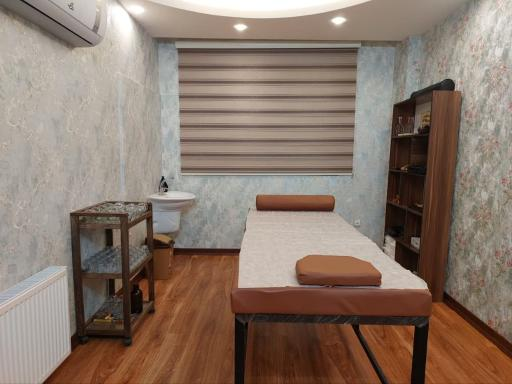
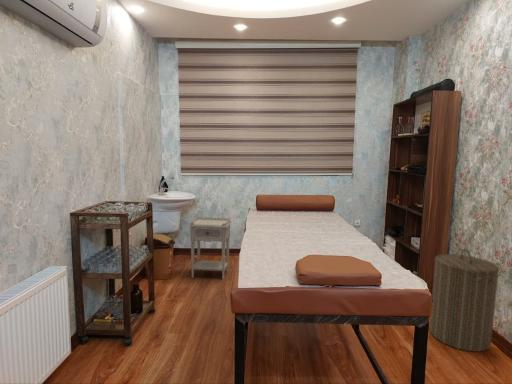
+ laundry hamper [429,248,500,353]
+ nightstand [187,216,233,280]
